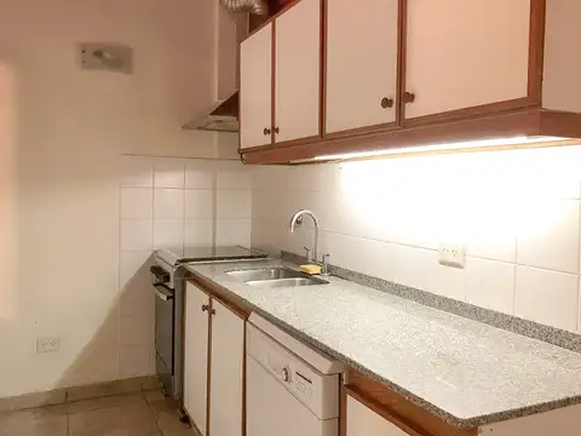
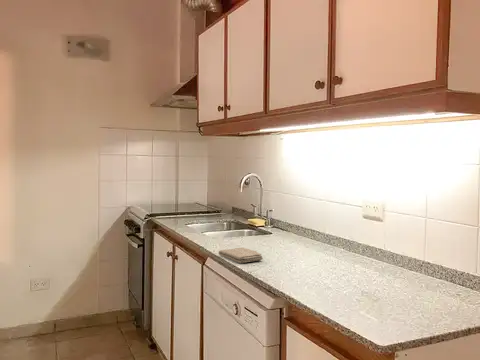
+ washcloth [217,246,264,264]
